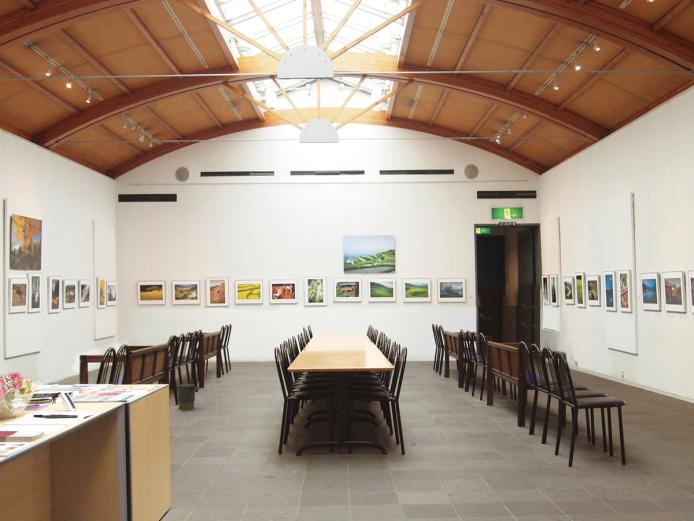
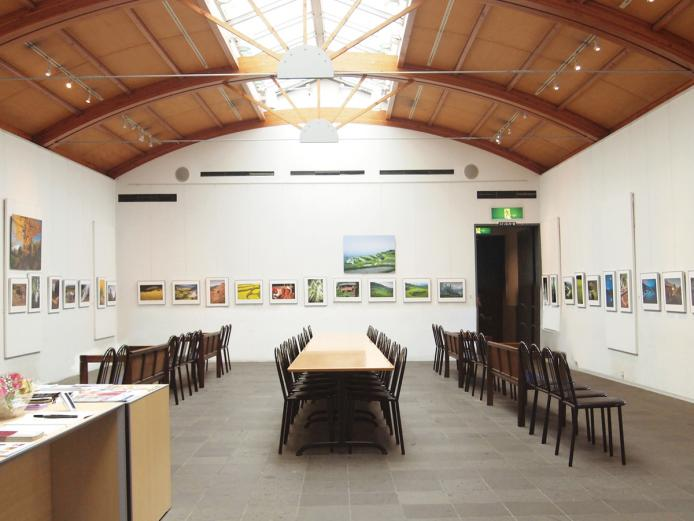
- trash can [177,383,203,411]
